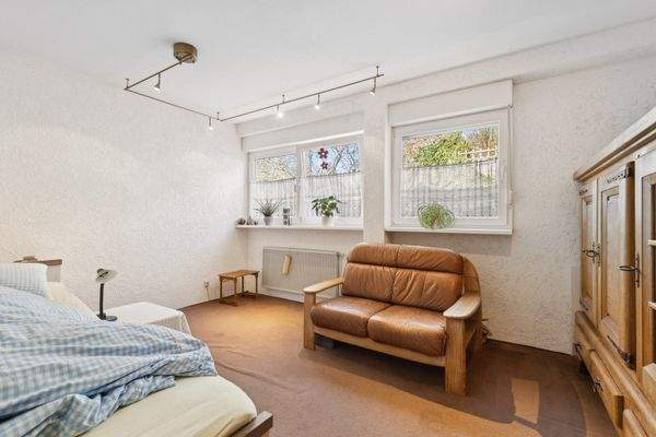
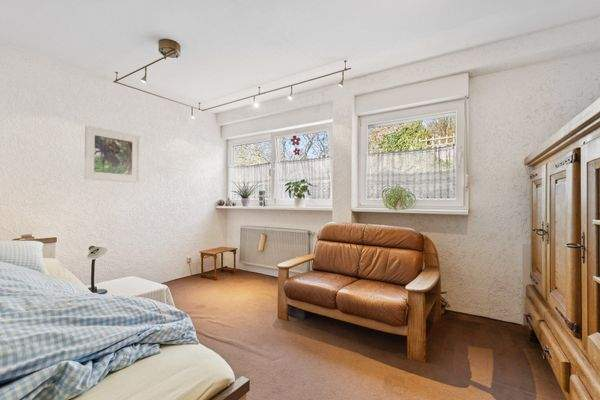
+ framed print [83,124,141,184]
